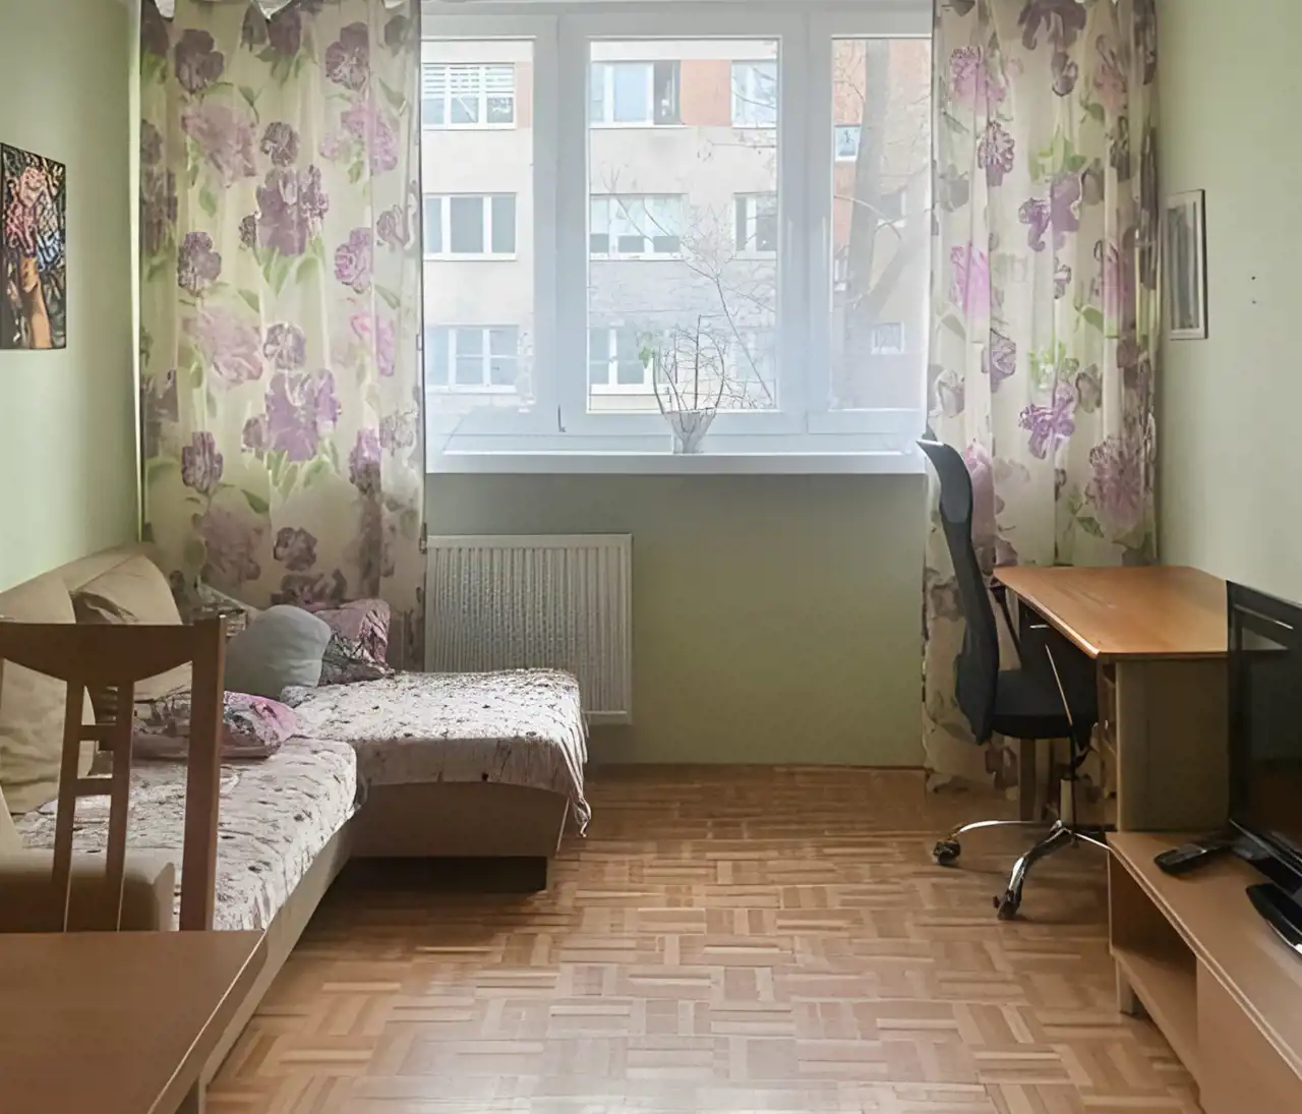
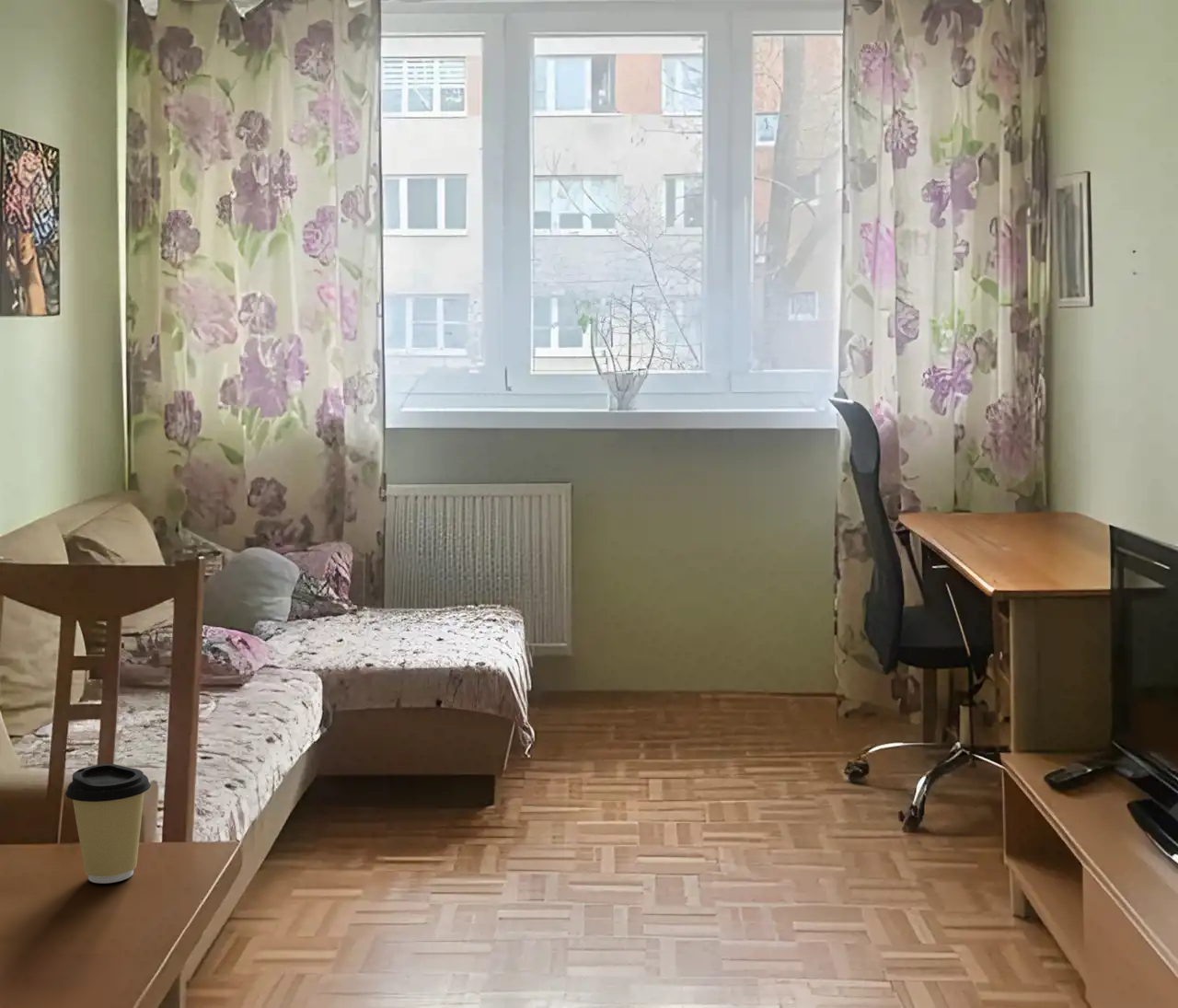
+ coffee cup [64,763,152,885]
